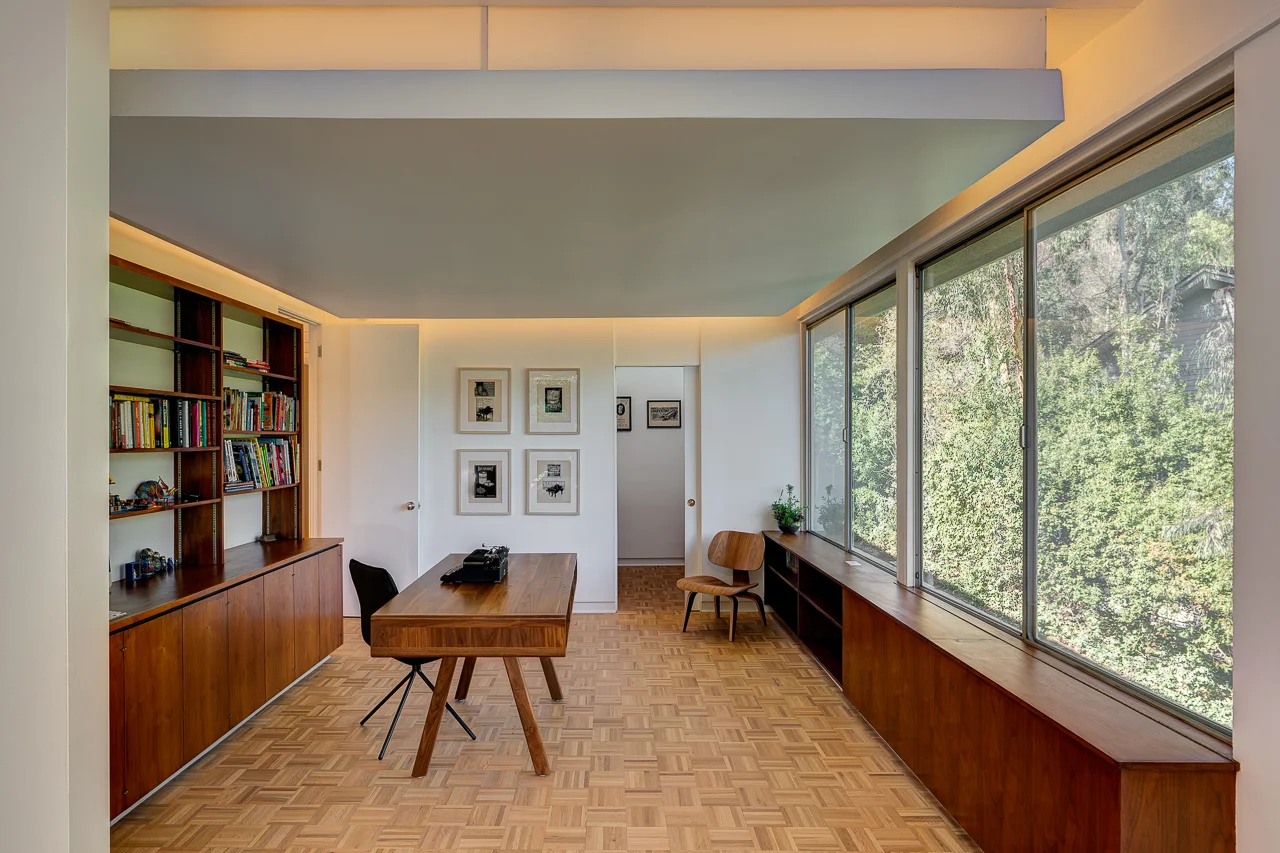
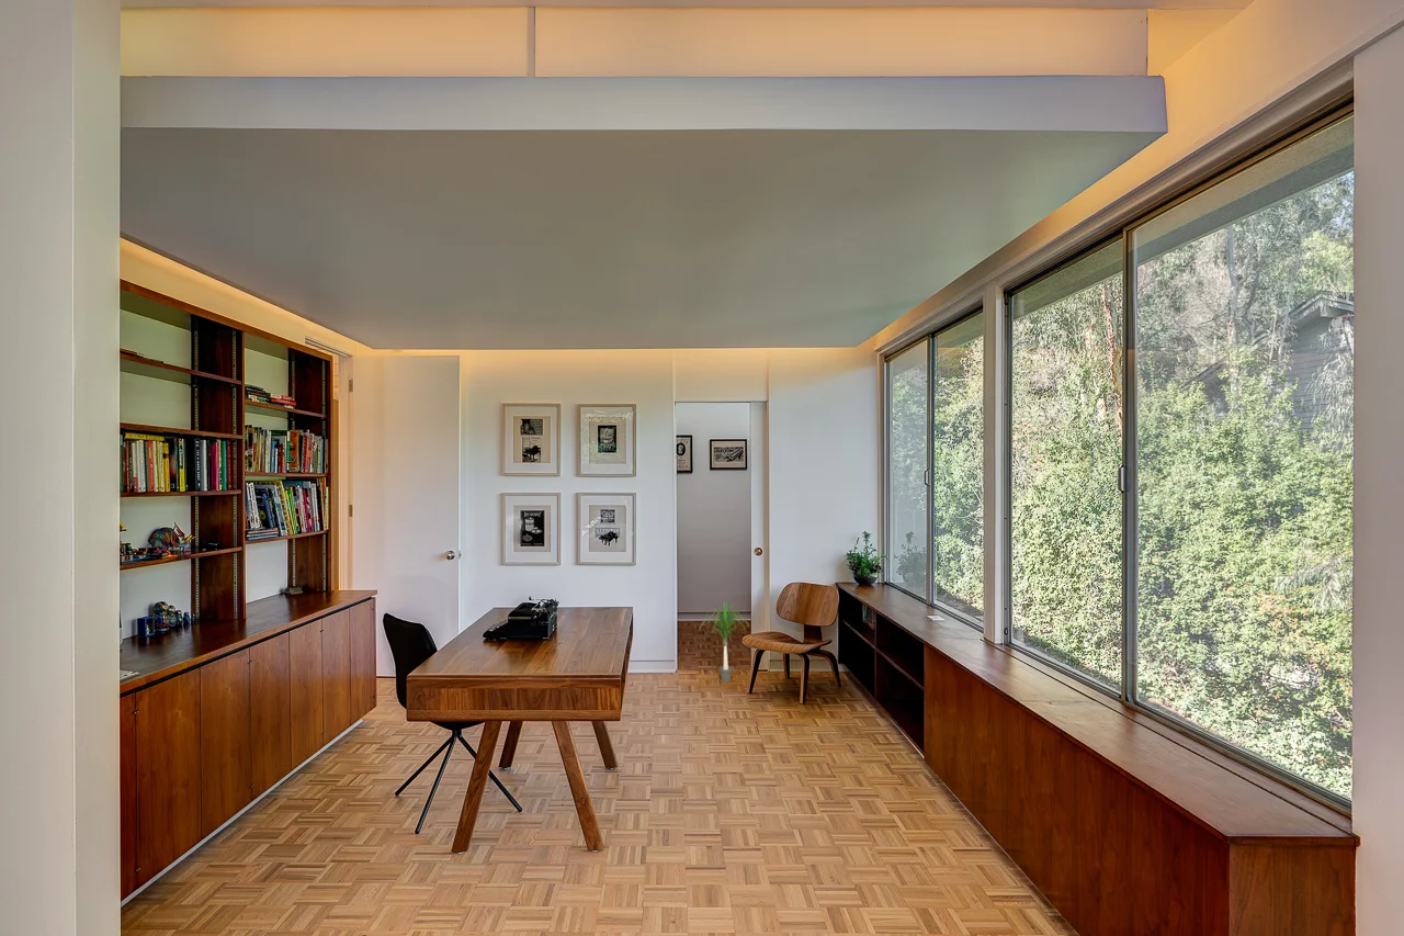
+ potted plant [699,602,749,683]
